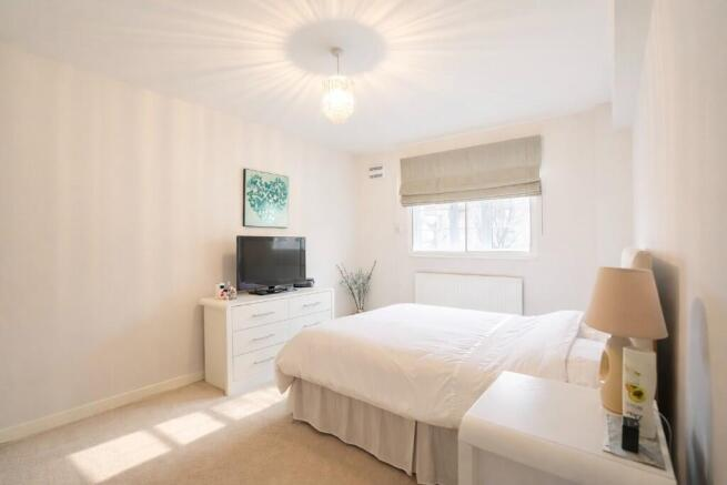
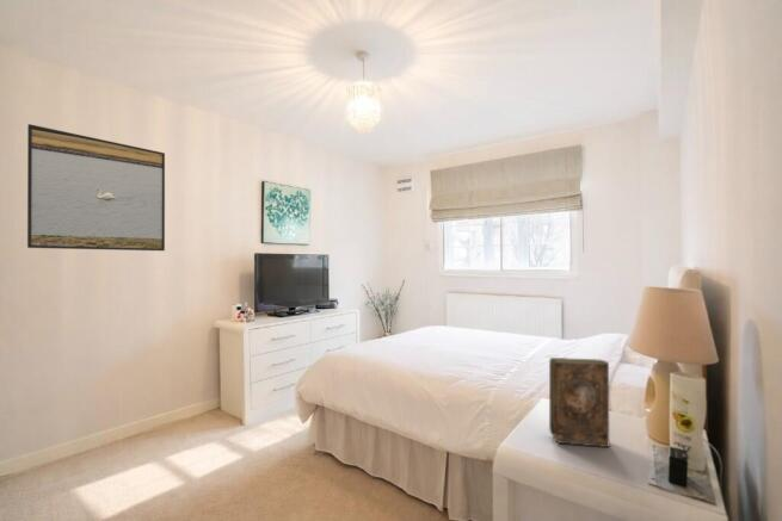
+ book [548,356,610,448]
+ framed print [26,123,166,252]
